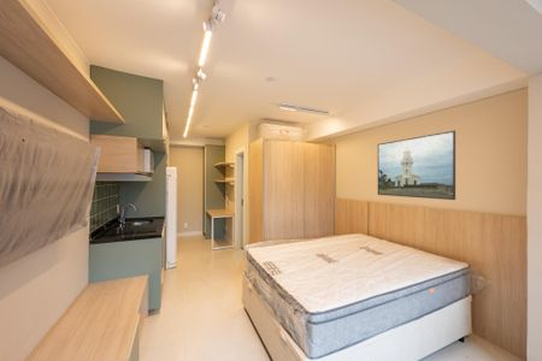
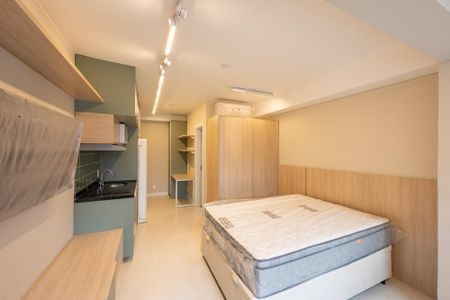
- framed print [377,130,456,201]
